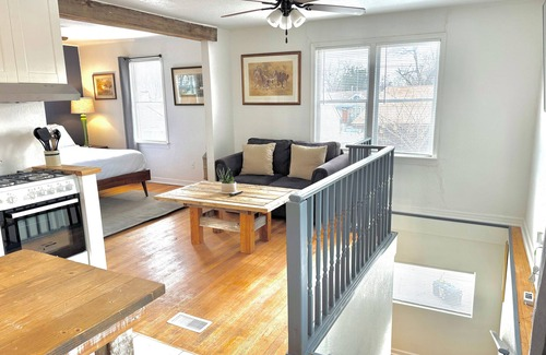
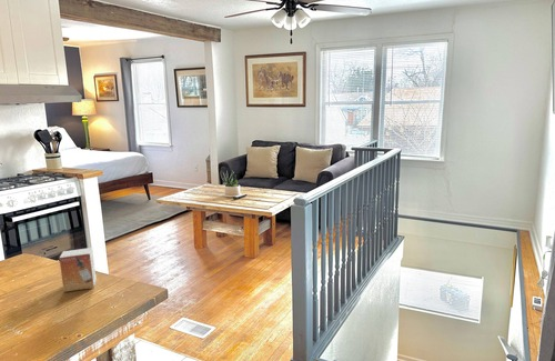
+ small box [58,247,98,293]
